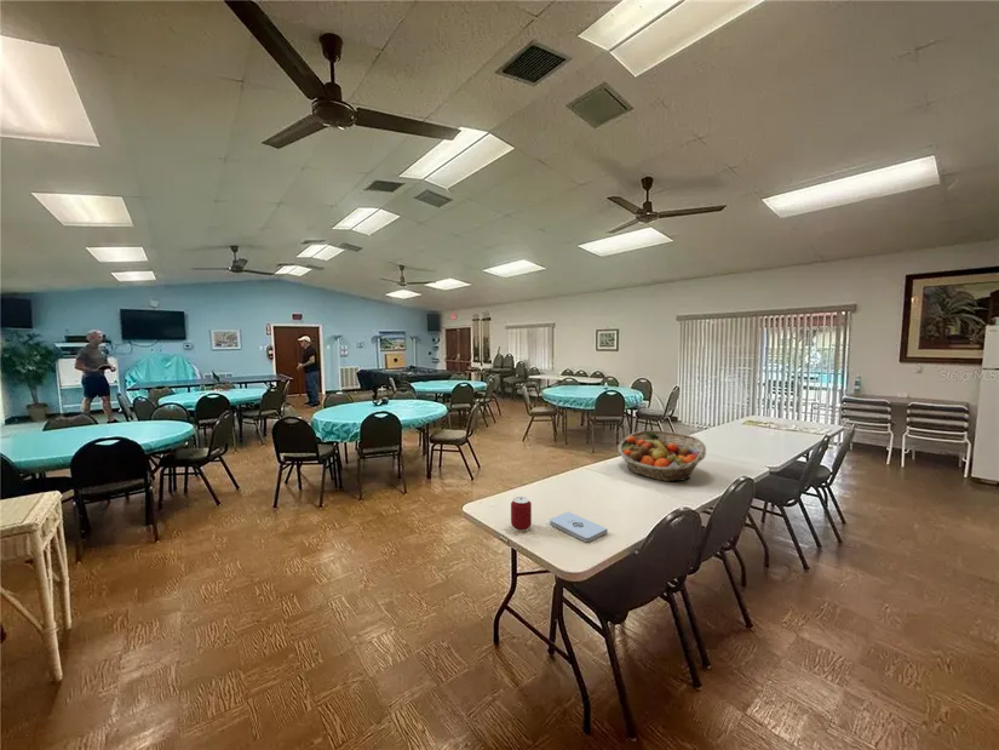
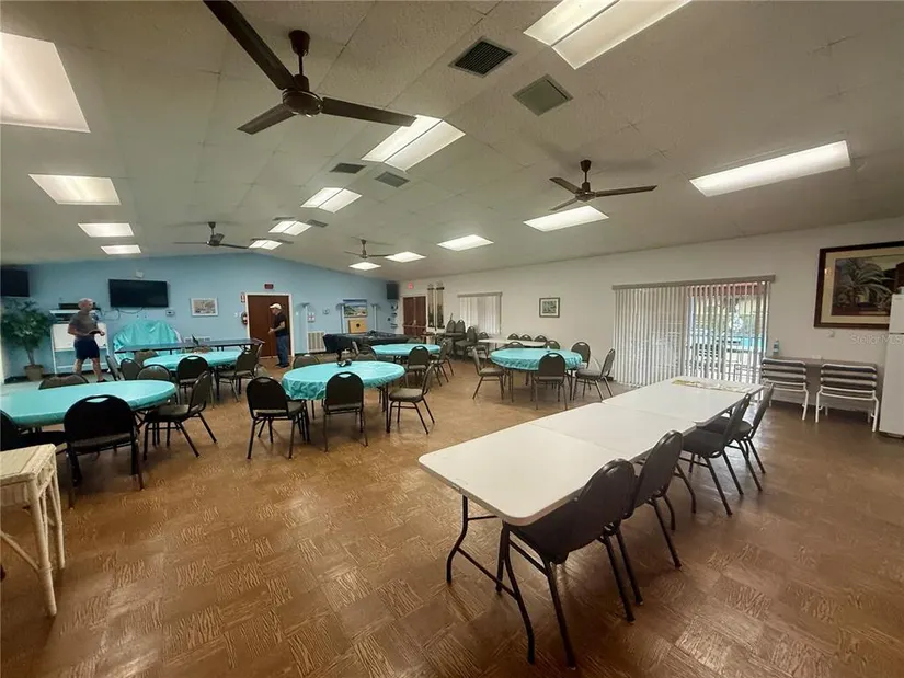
- notepad [549,510,608,543]
- can [510,496,533,532]
- fruit basket [616,429,707,482]
